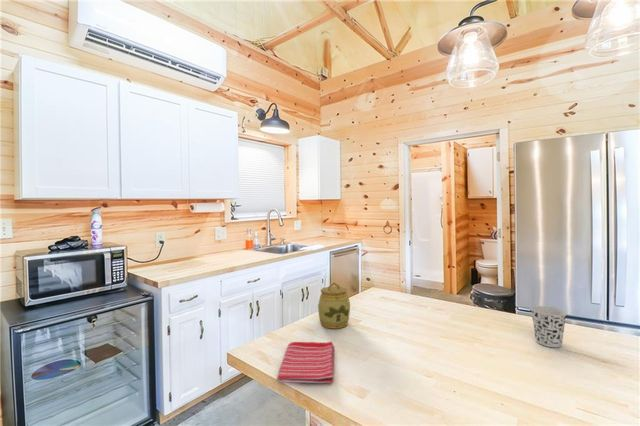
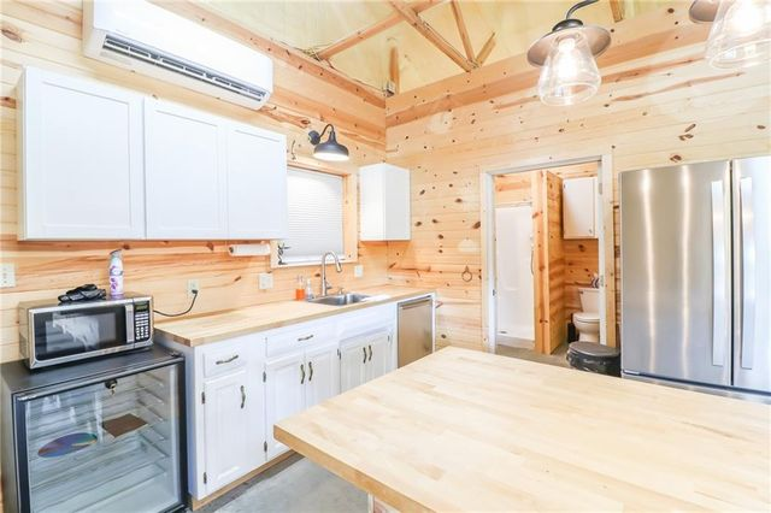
- dish towel [276,341,335,384]
- jar [317,281,351,330]
- cup [530,305,568,348]
